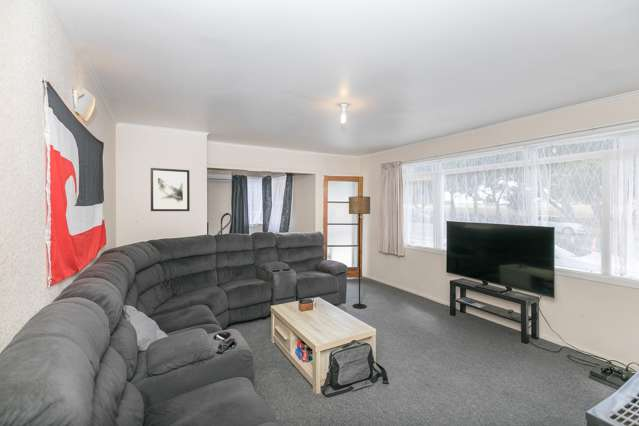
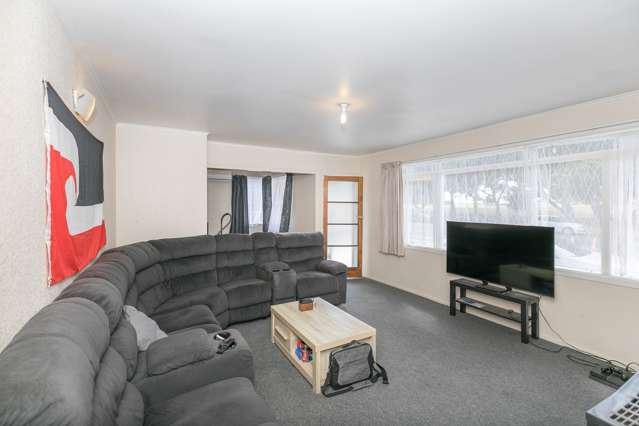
- floor lamp [348,196,371,309]
- wall art [150,167,191,212]
